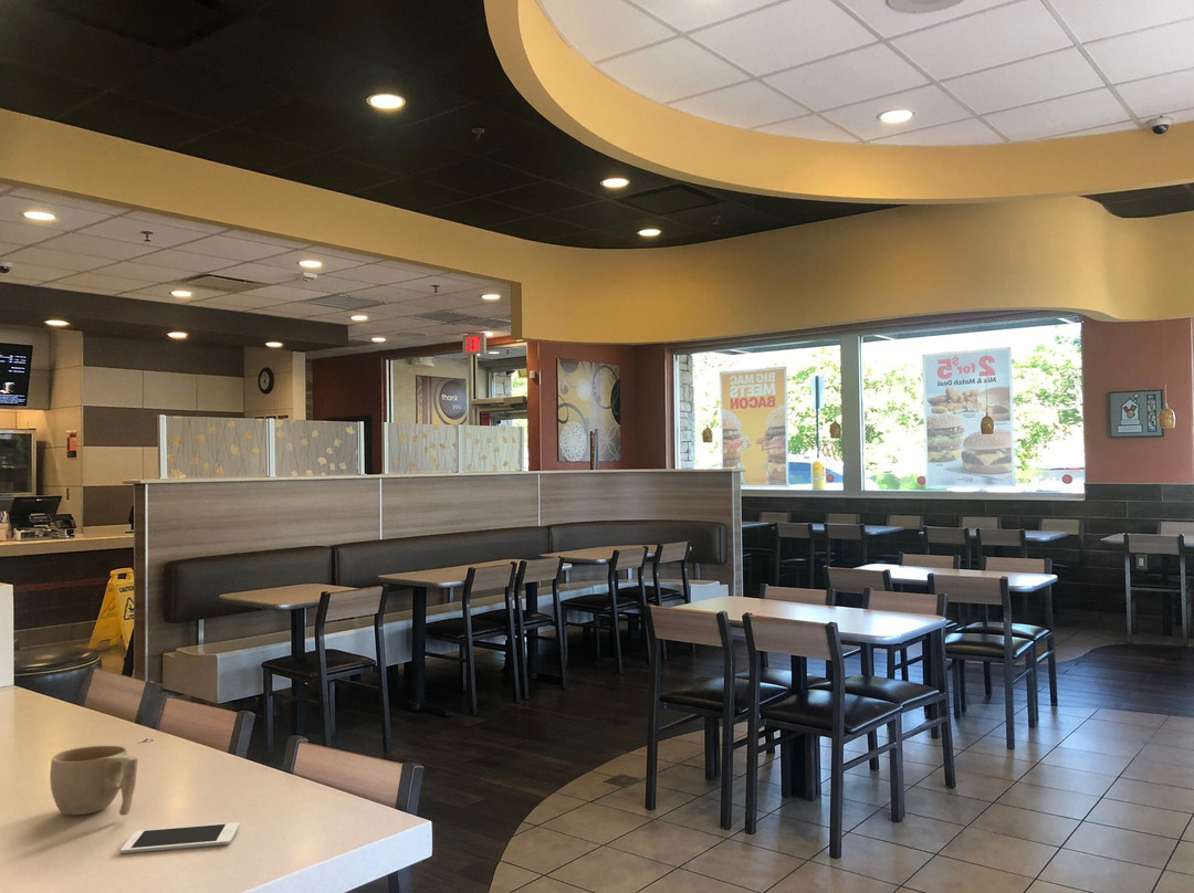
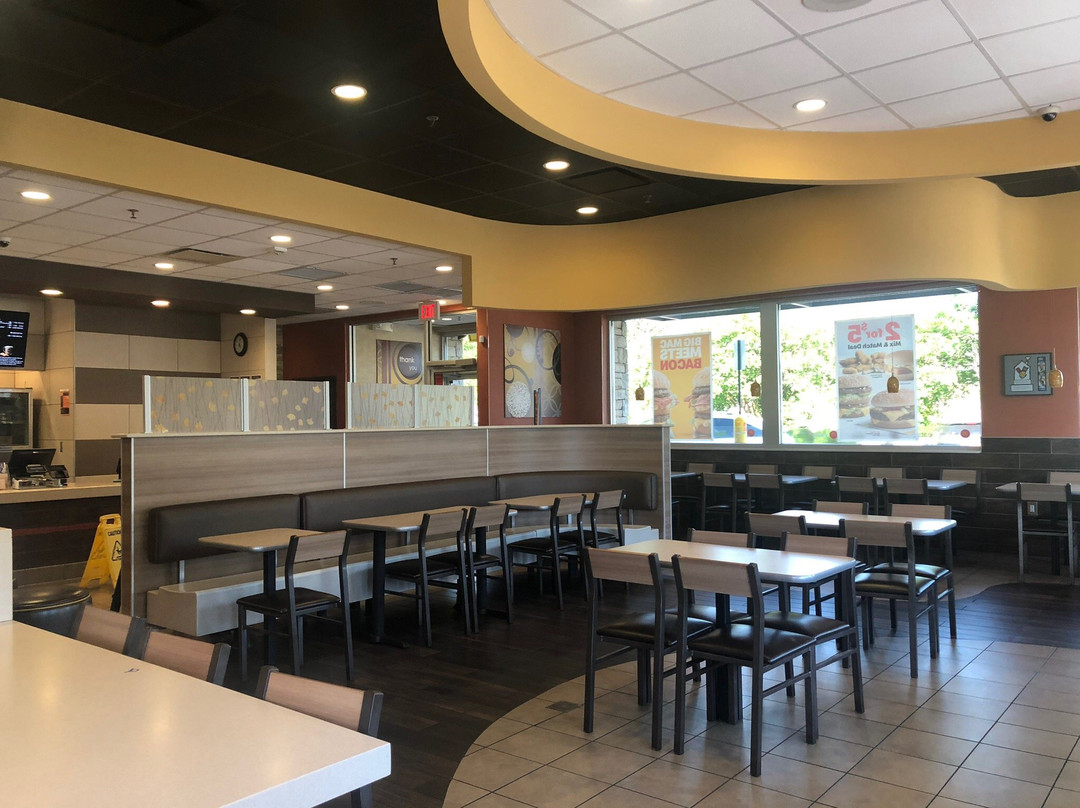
- cell phone [119,821,240,854]
- cup [49,745,138,817]
